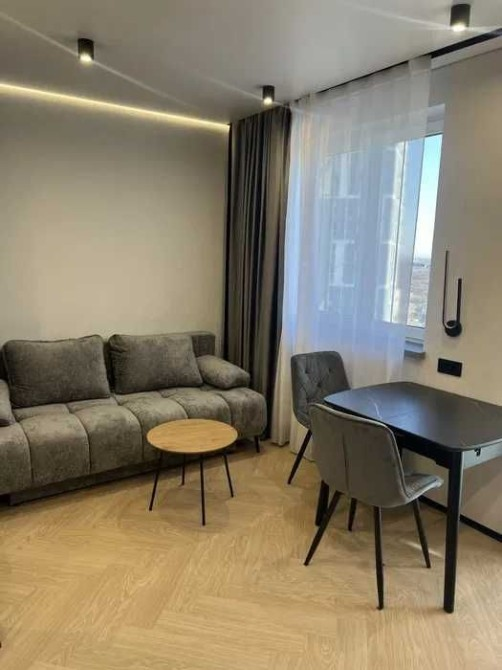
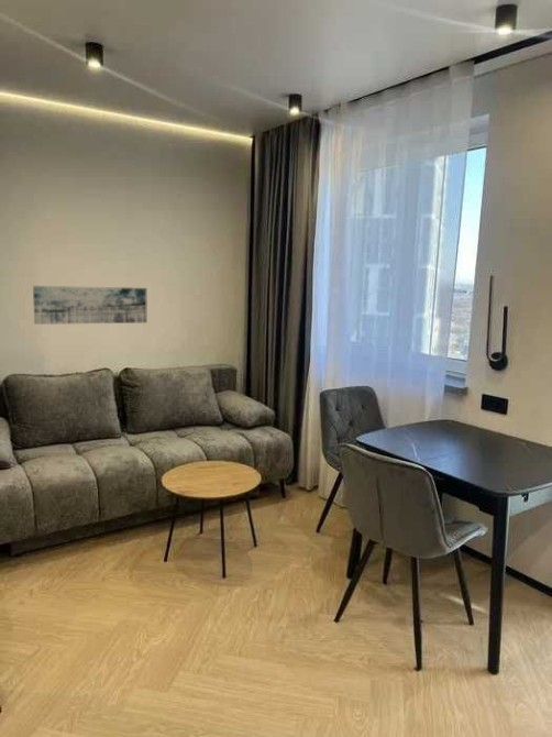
+ wall art [32,285,148,326]
